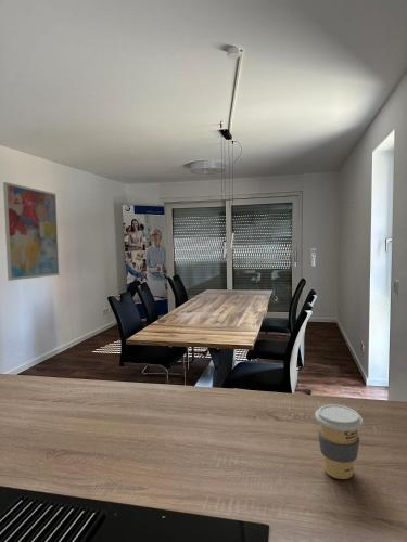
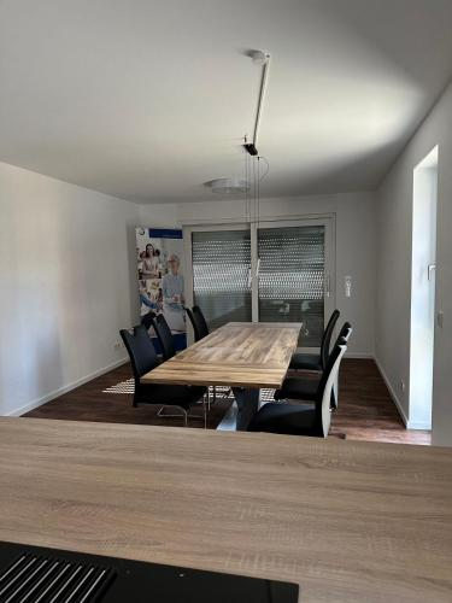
- coffee cup [314,403,364,480]
- wall art [2,181,60,282]
